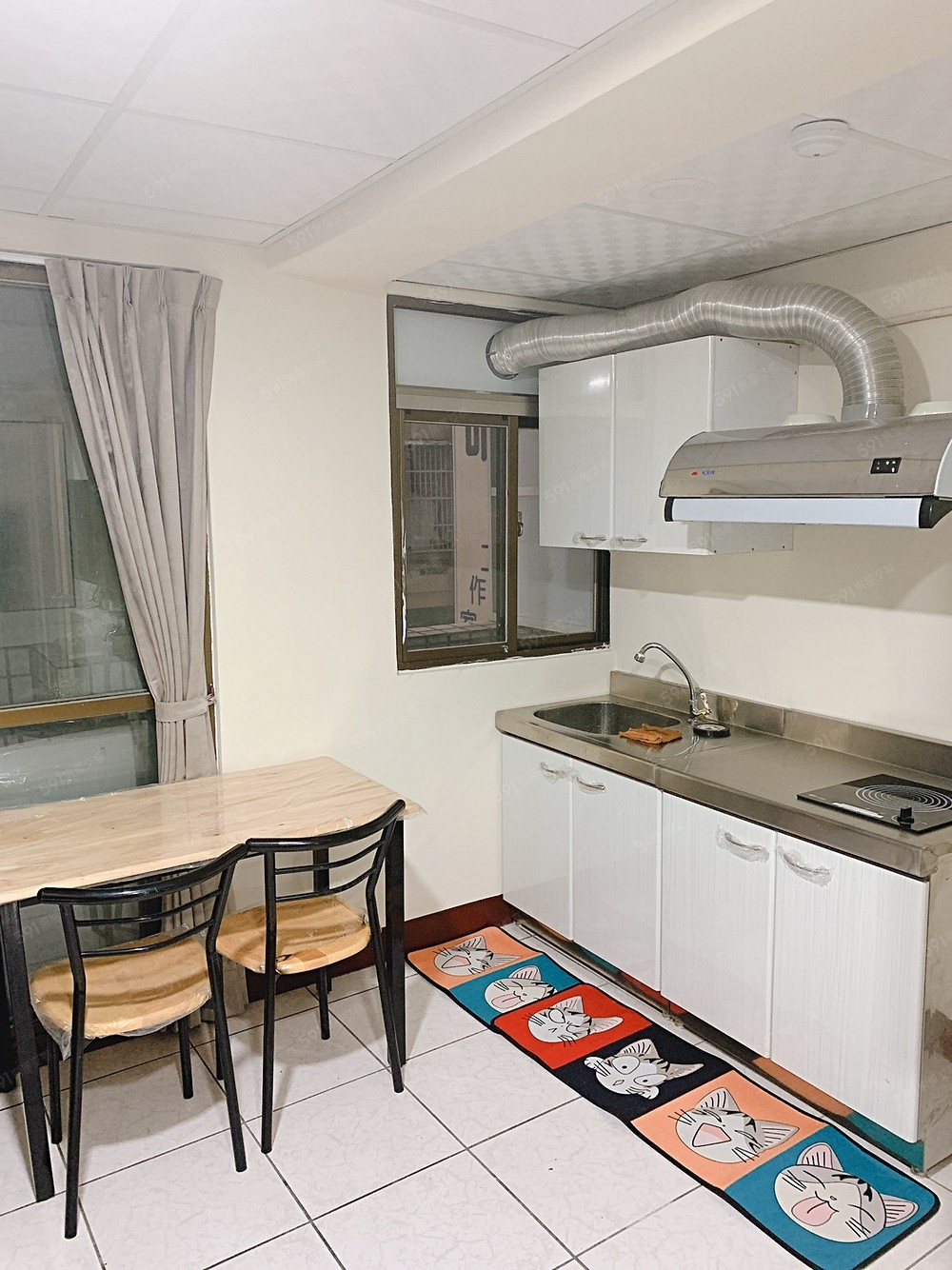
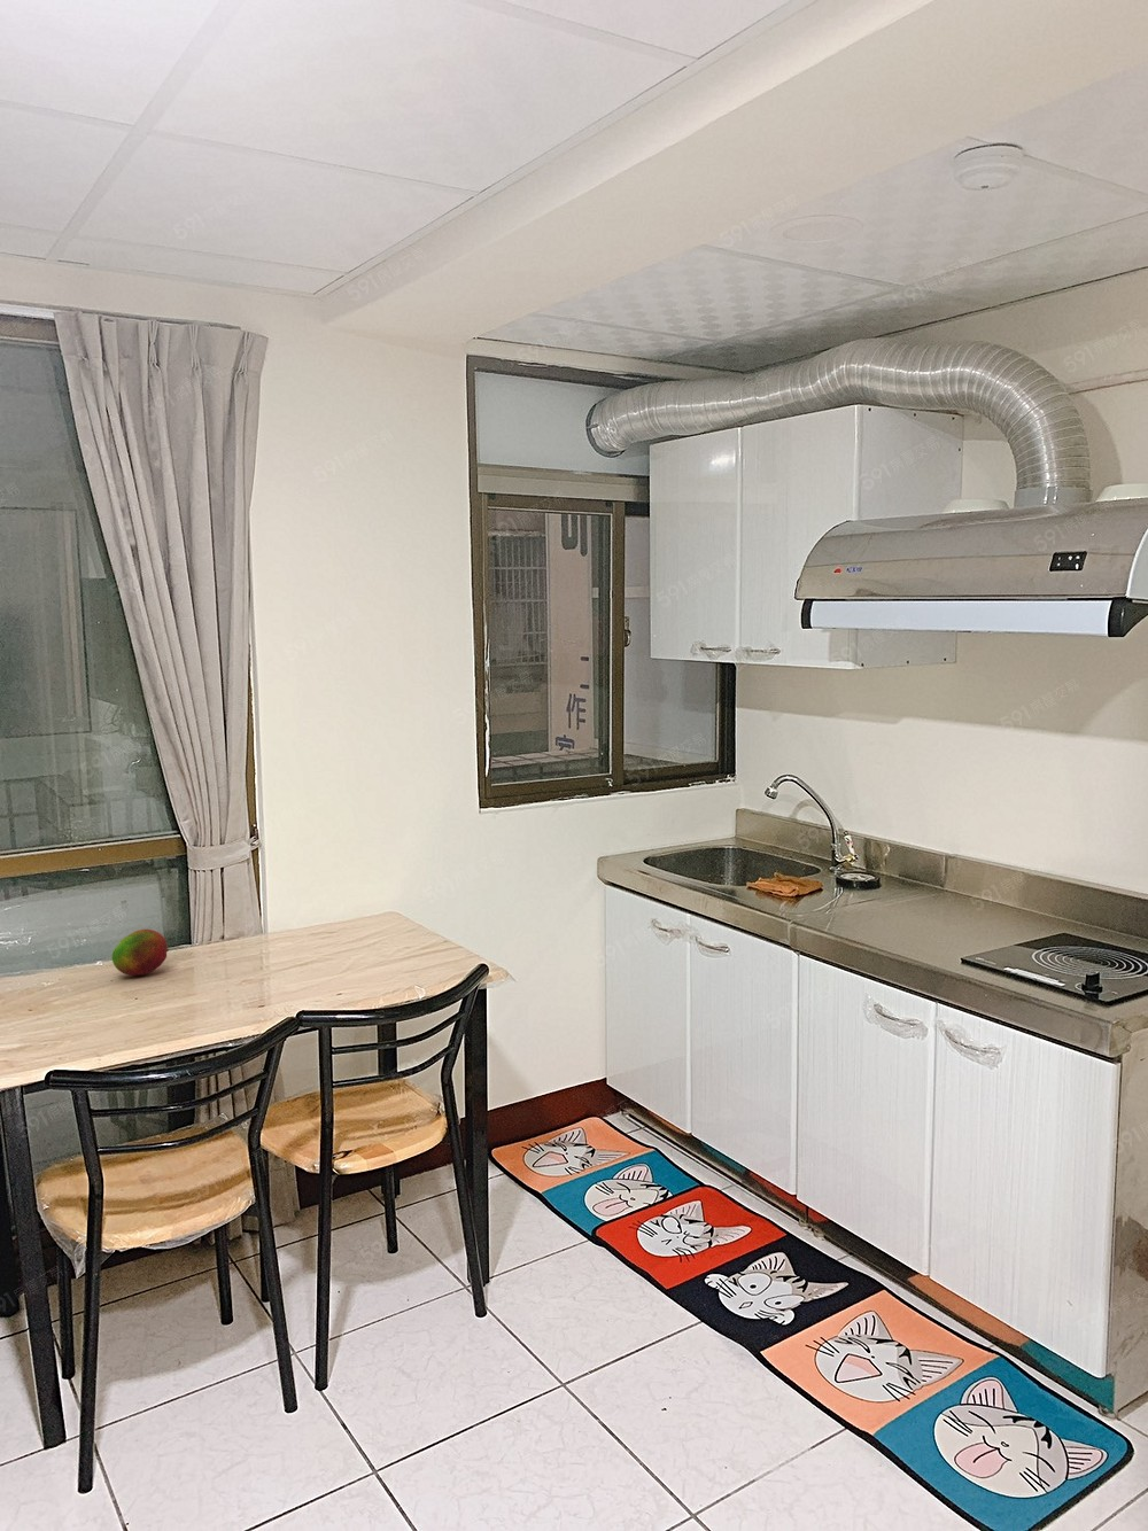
+ fruit [110,928,169,976]
